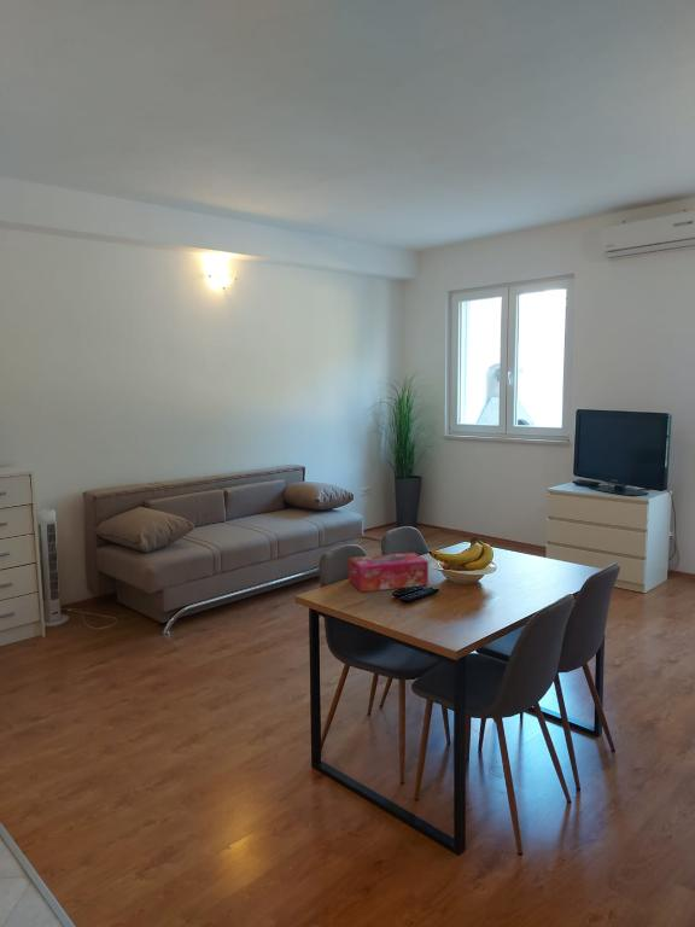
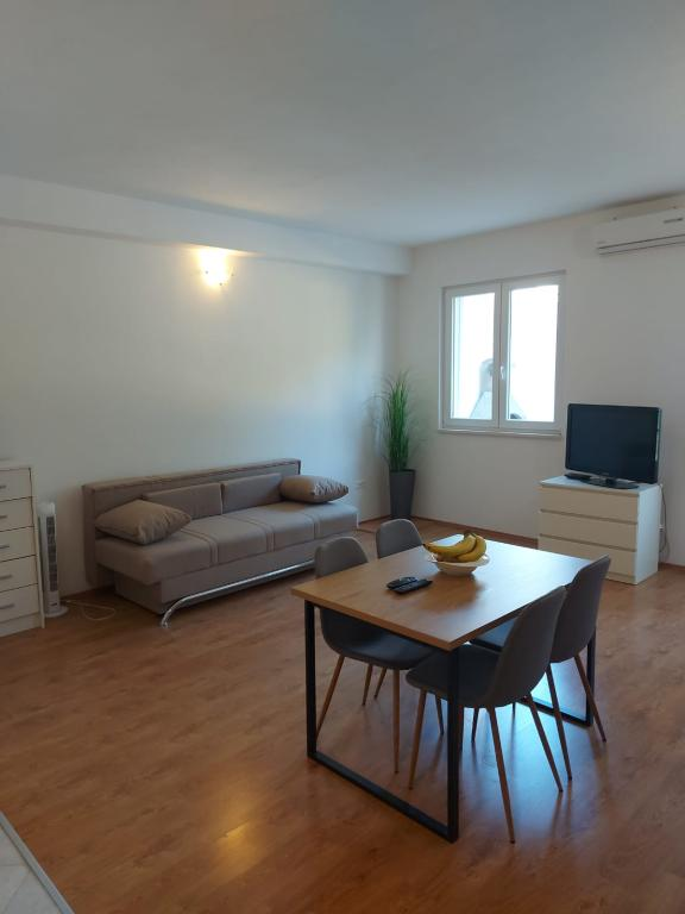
- tissue box [348,552,430,593]
